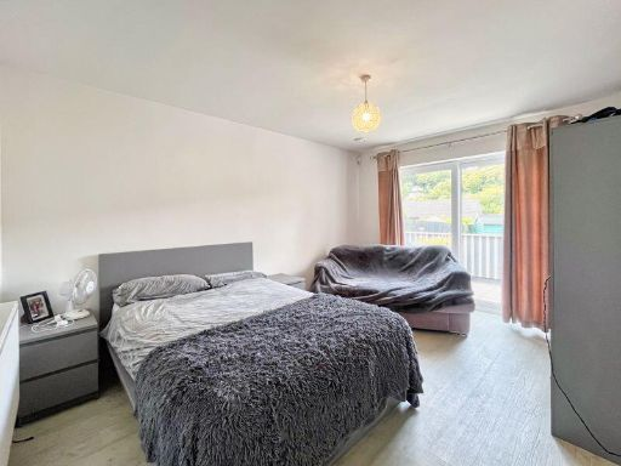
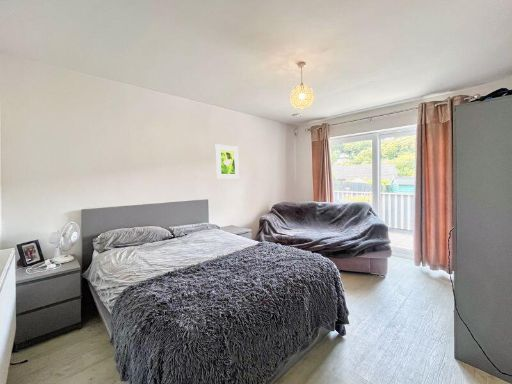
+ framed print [215,143,240,180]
